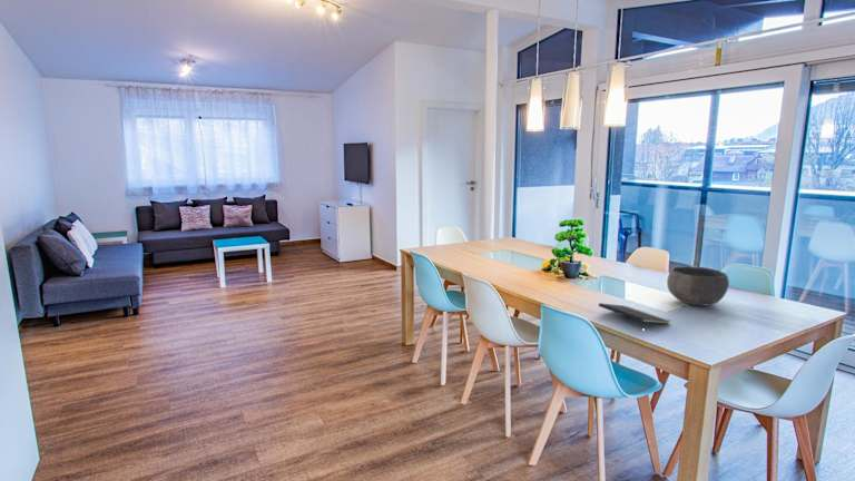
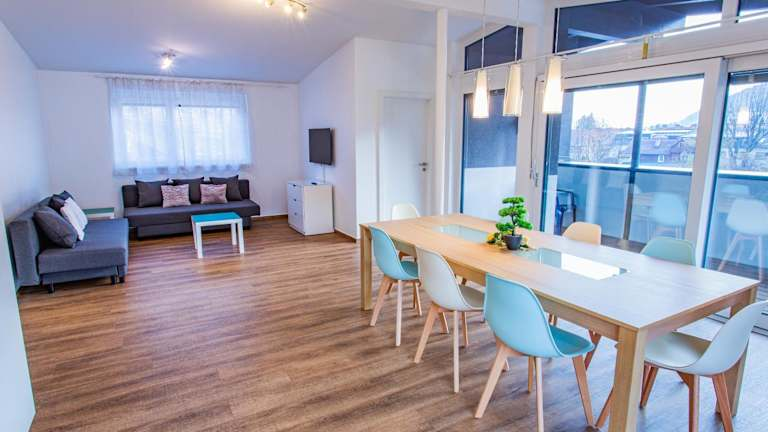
- bowl [666,265,730,307]
- notepad [598,302,671,327]
